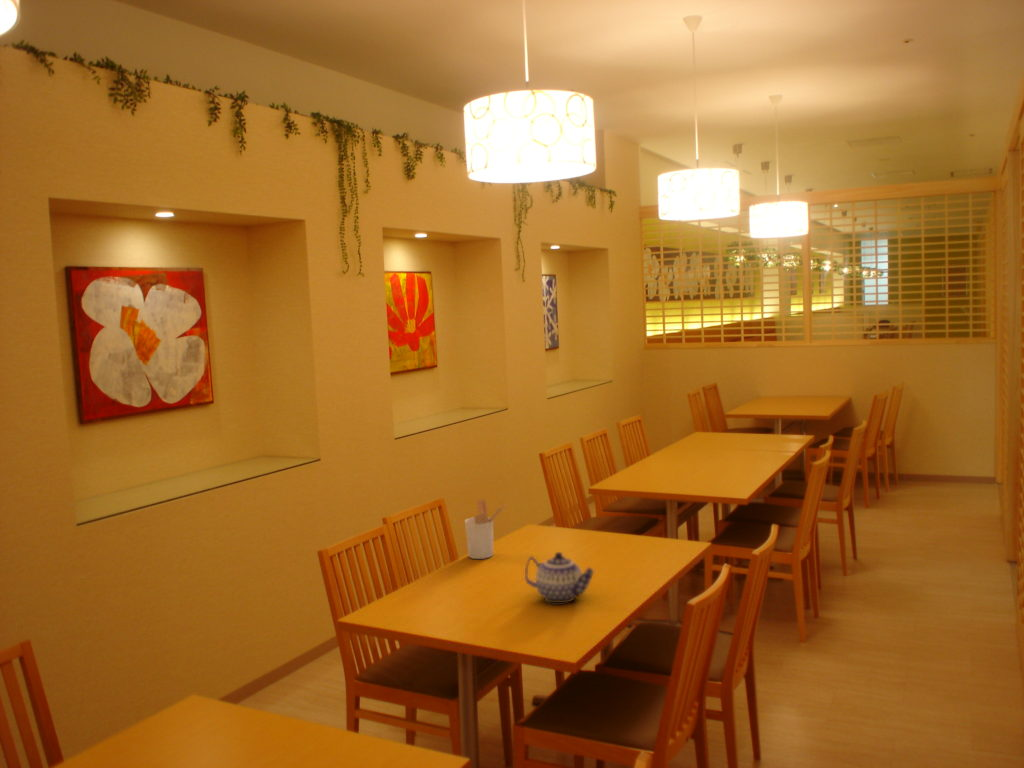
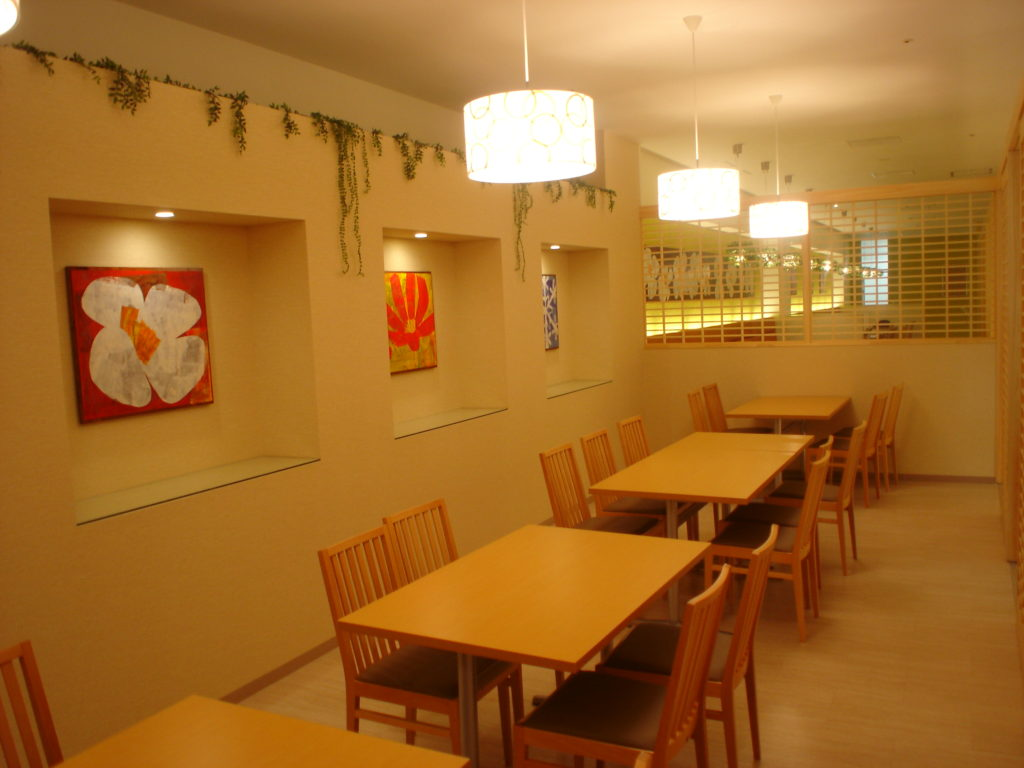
- utensil holder [463,498,509,560]
- teapot [524,551,595,604]
